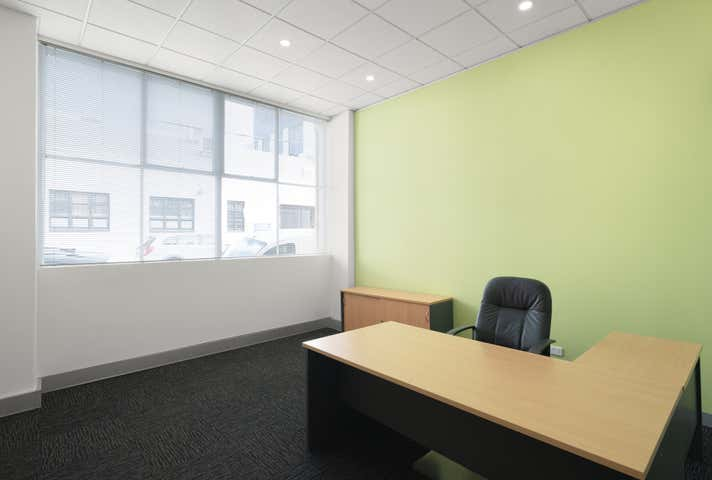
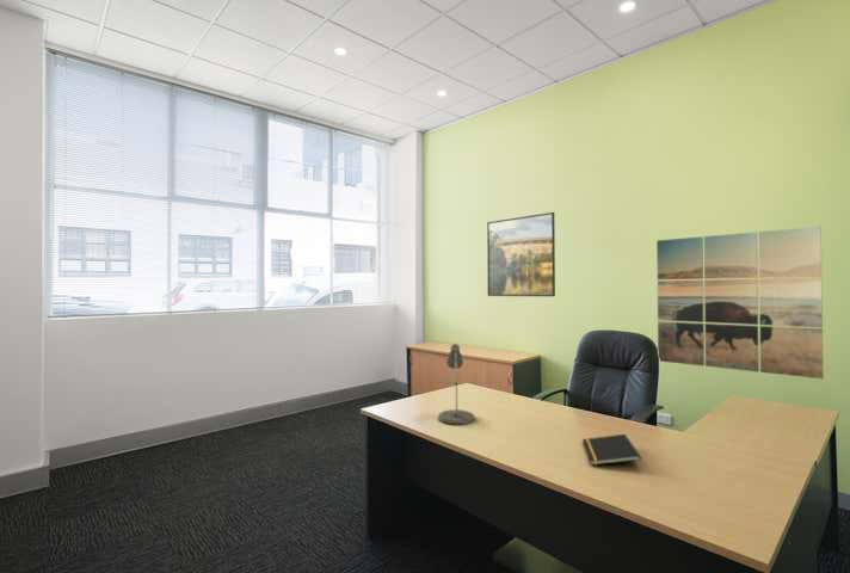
+ wall art [655,226,825,380]
+ desk lamp [437,343,476,425]
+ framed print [486,211,556,297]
+ notepad [581,433,642,467]
